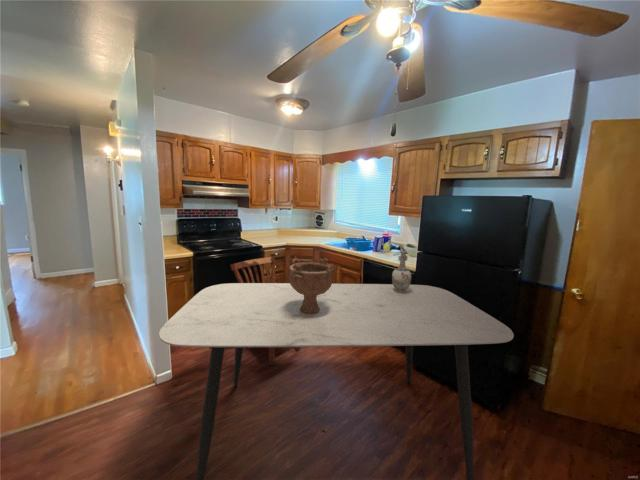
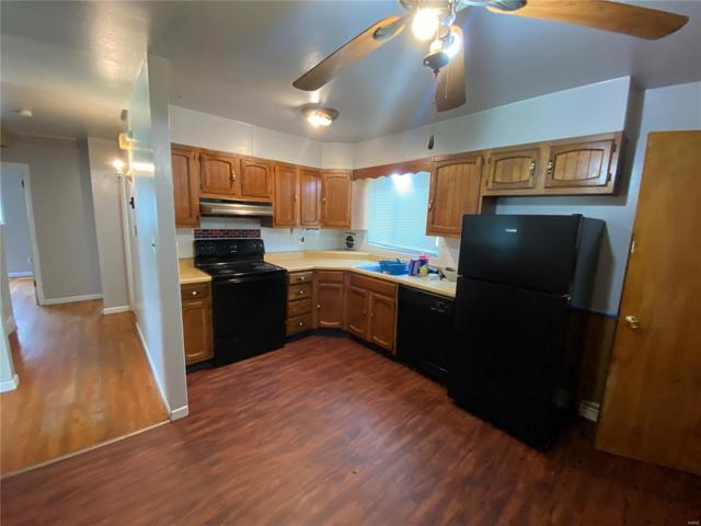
- dining table [158,282,515,480]
- decorative bowl [288,256,335,314]
- vase [391,250,412,293]
- dining chair [229,256,301,367]
